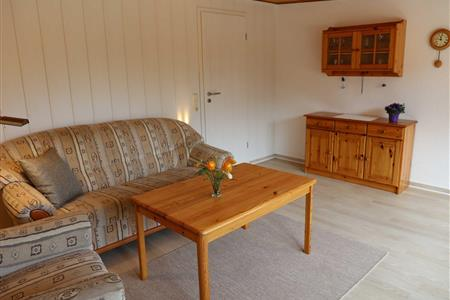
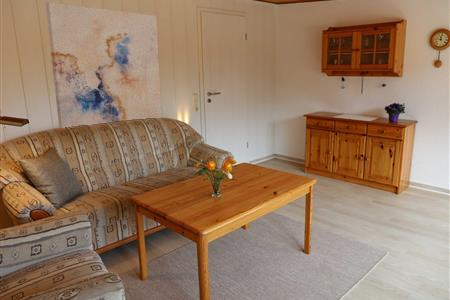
+ wall art [45,1,162,129]
